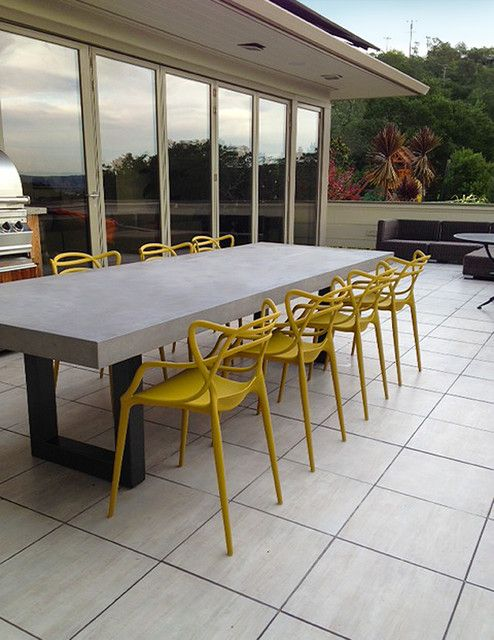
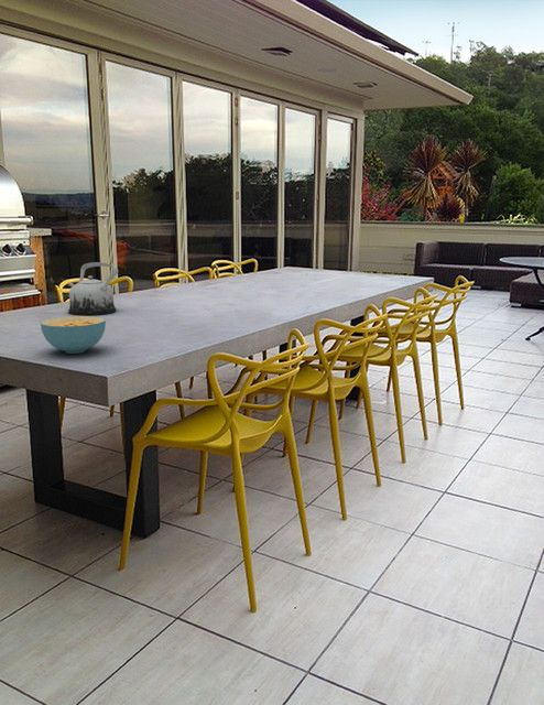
+ cereal bowl [40,315,107,355]
+ teapot [67,261,119,316]
